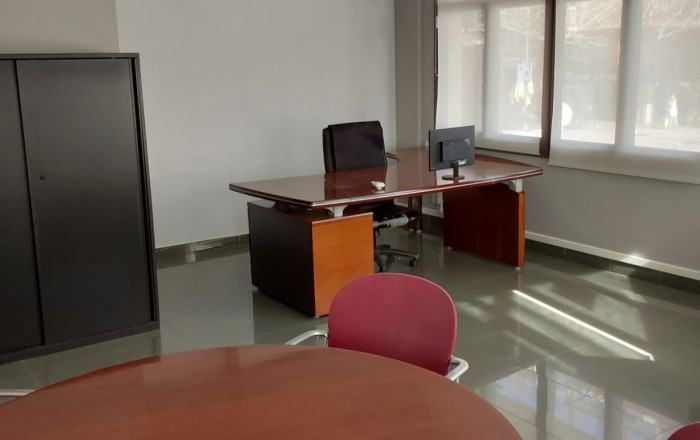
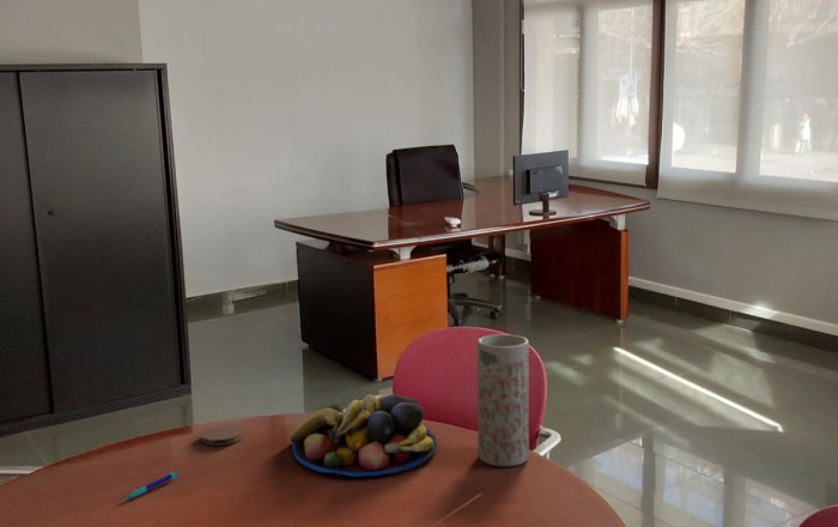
+ fruit bowl [290,393,439,478]
+ pen [123,471,180,501]
+ vase [475,333,530,468]
+ coaster [200,424,243,447]
